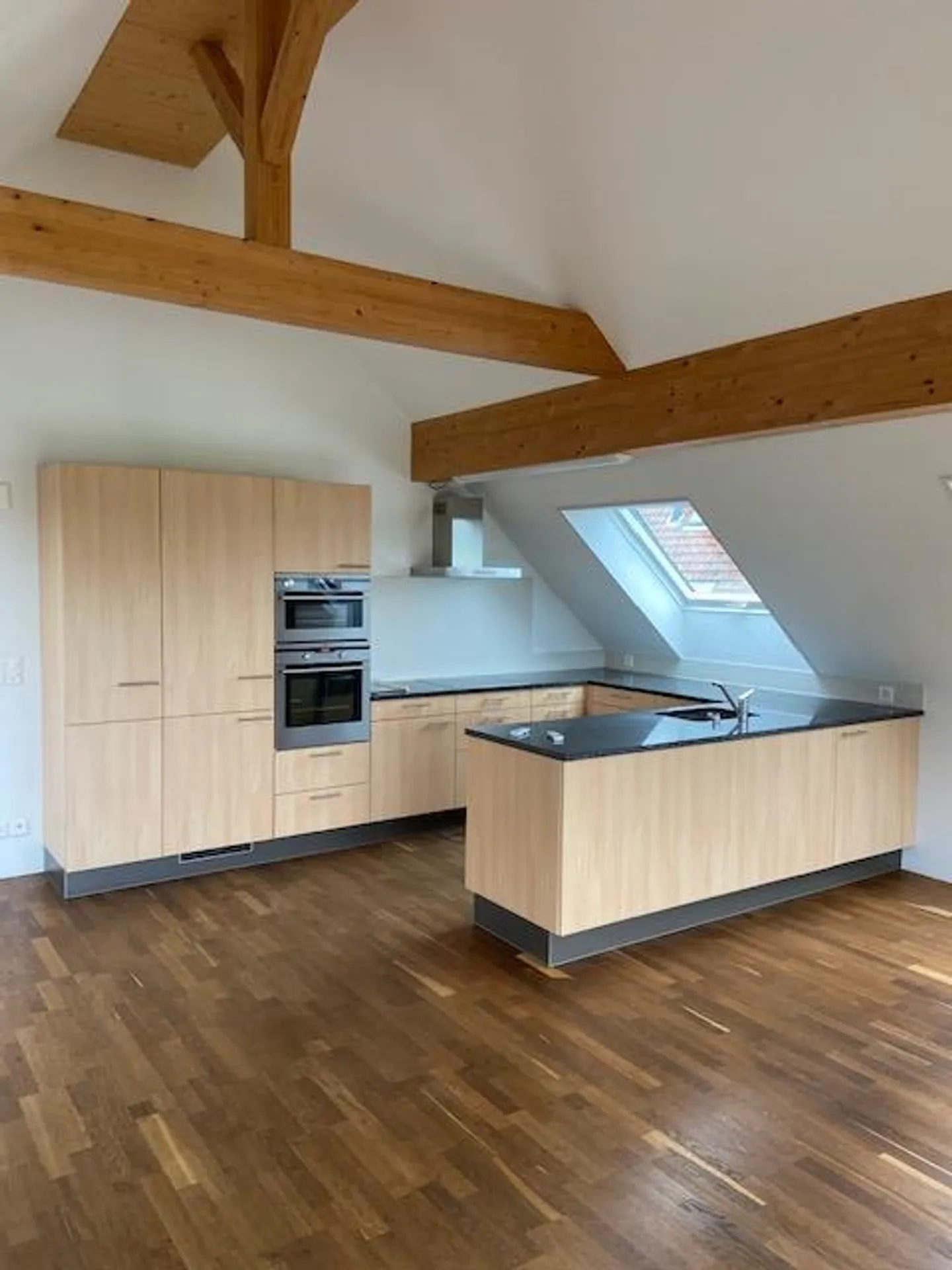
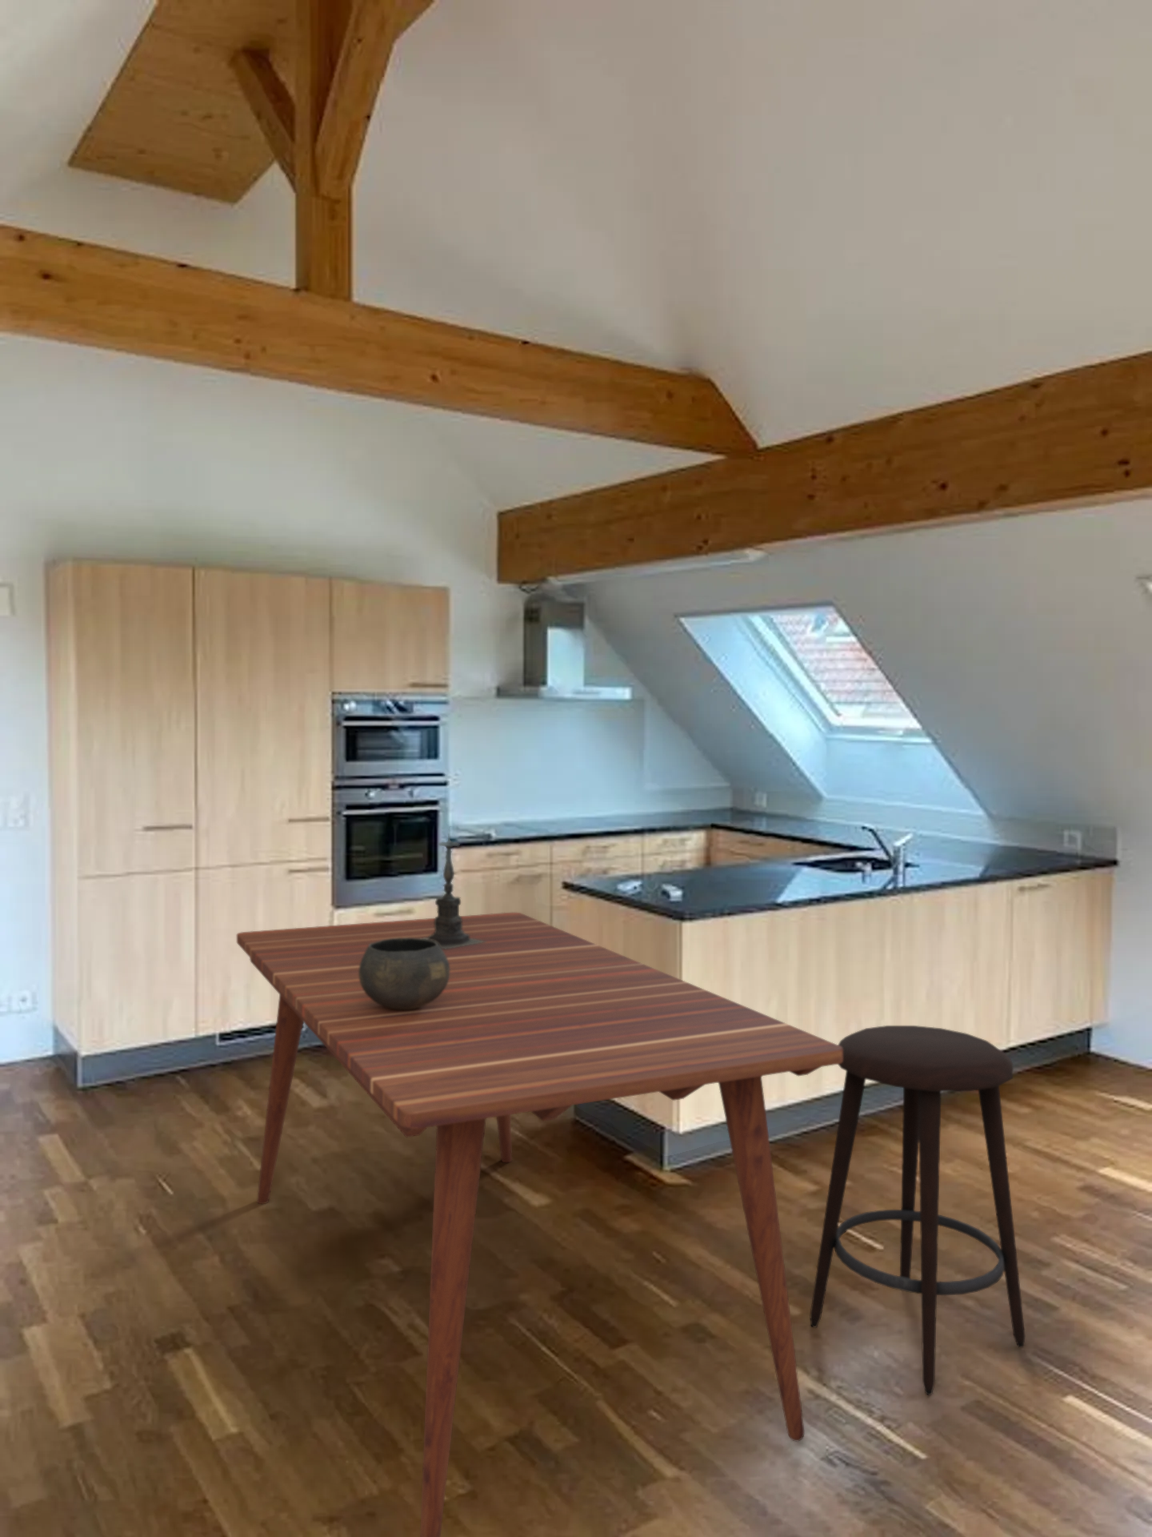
+ candle holder [420,825,488,949]
+ dining table [236,911,843,1537]
+ stool [808,1025,1026,1397]
+ bowl [358,938,450,1009]
